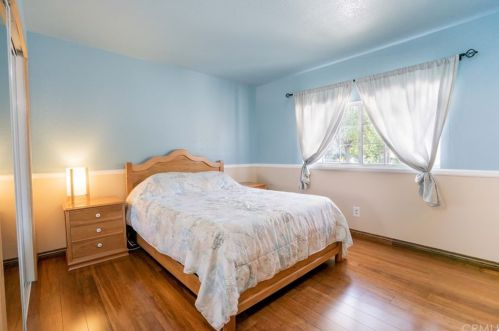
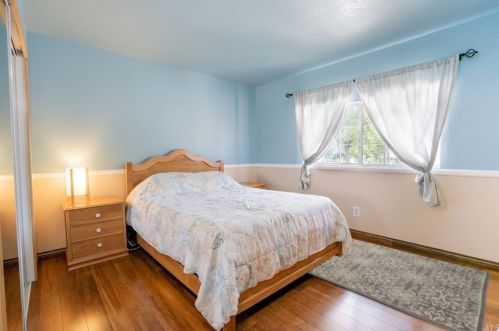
+ rug [307,238,492,331]
